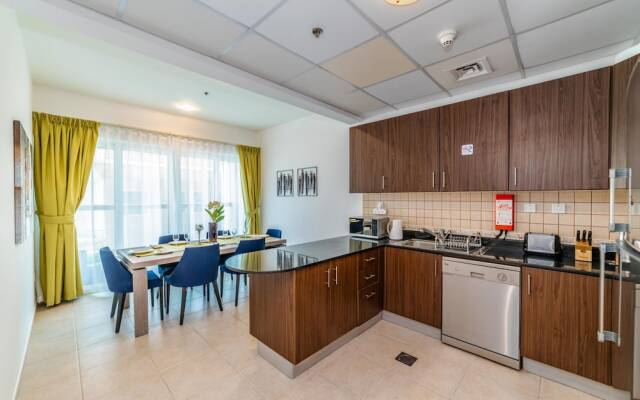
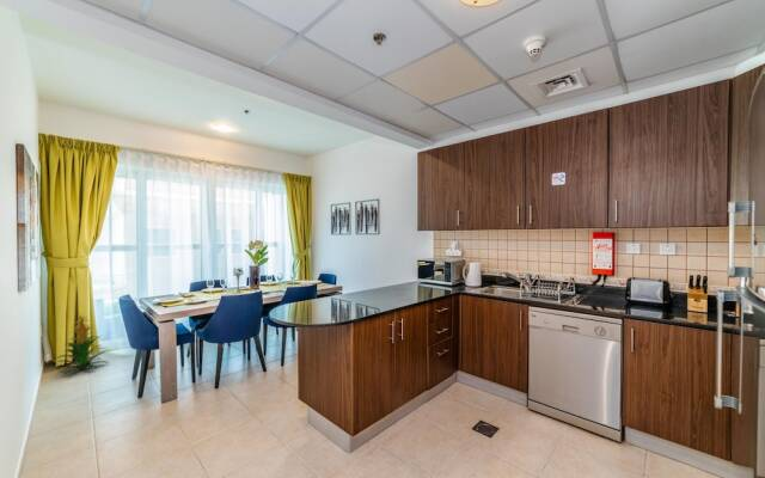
+ indoor plant [54,313,109,376]
